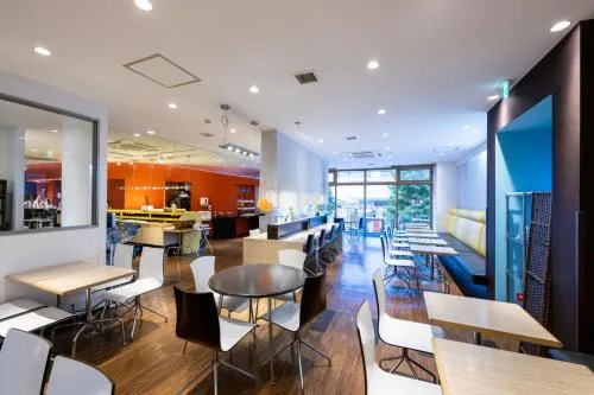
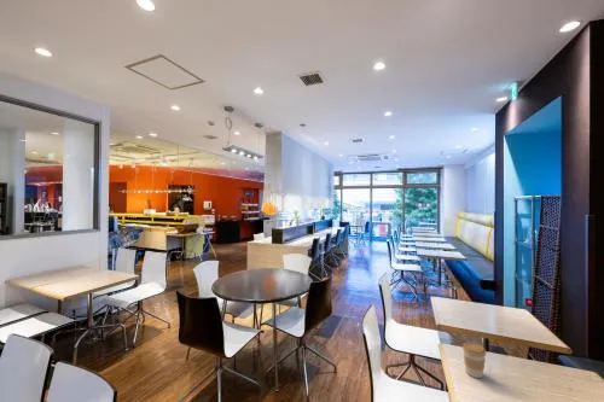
+ coffee cup [461,340,488,379]
